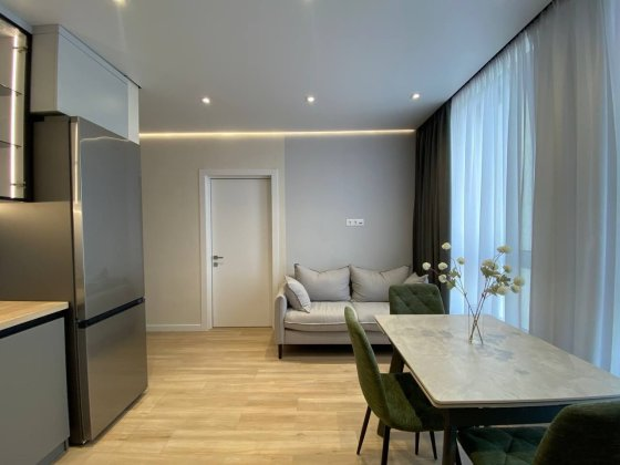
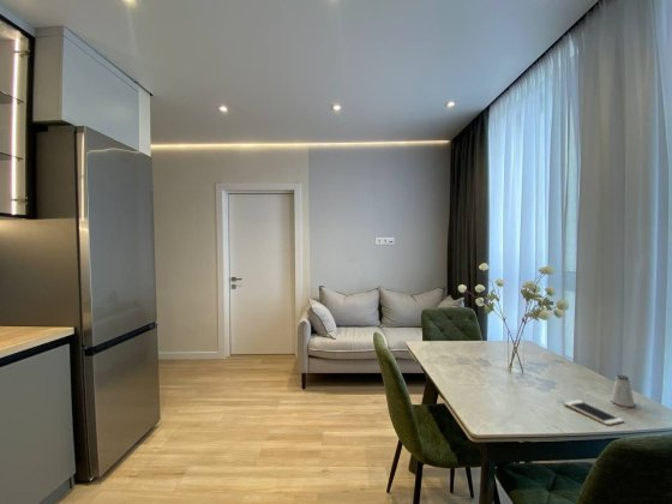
+ saltshaker [608,373,636,408]
+ cell phone [563,398,624,426]
